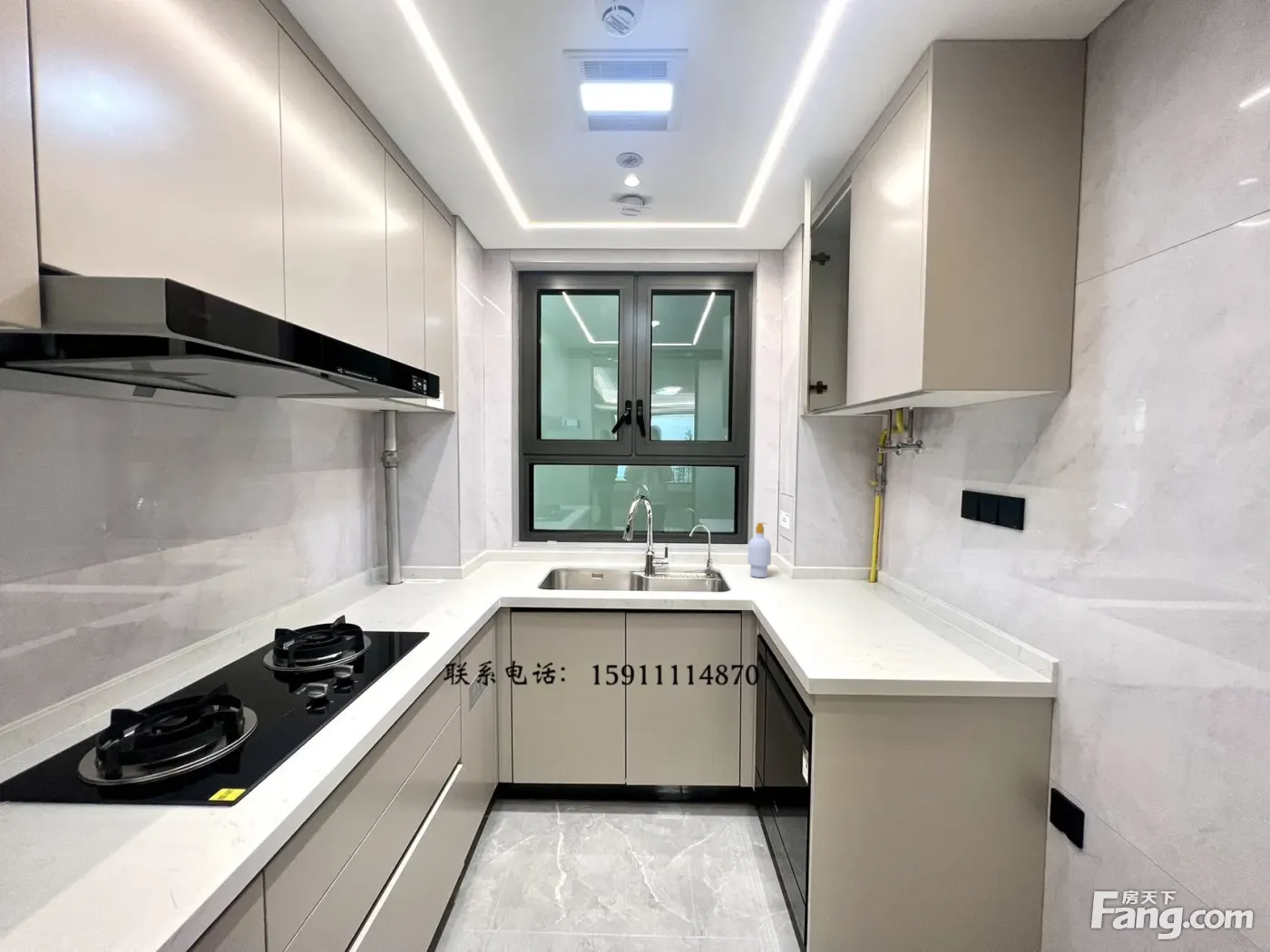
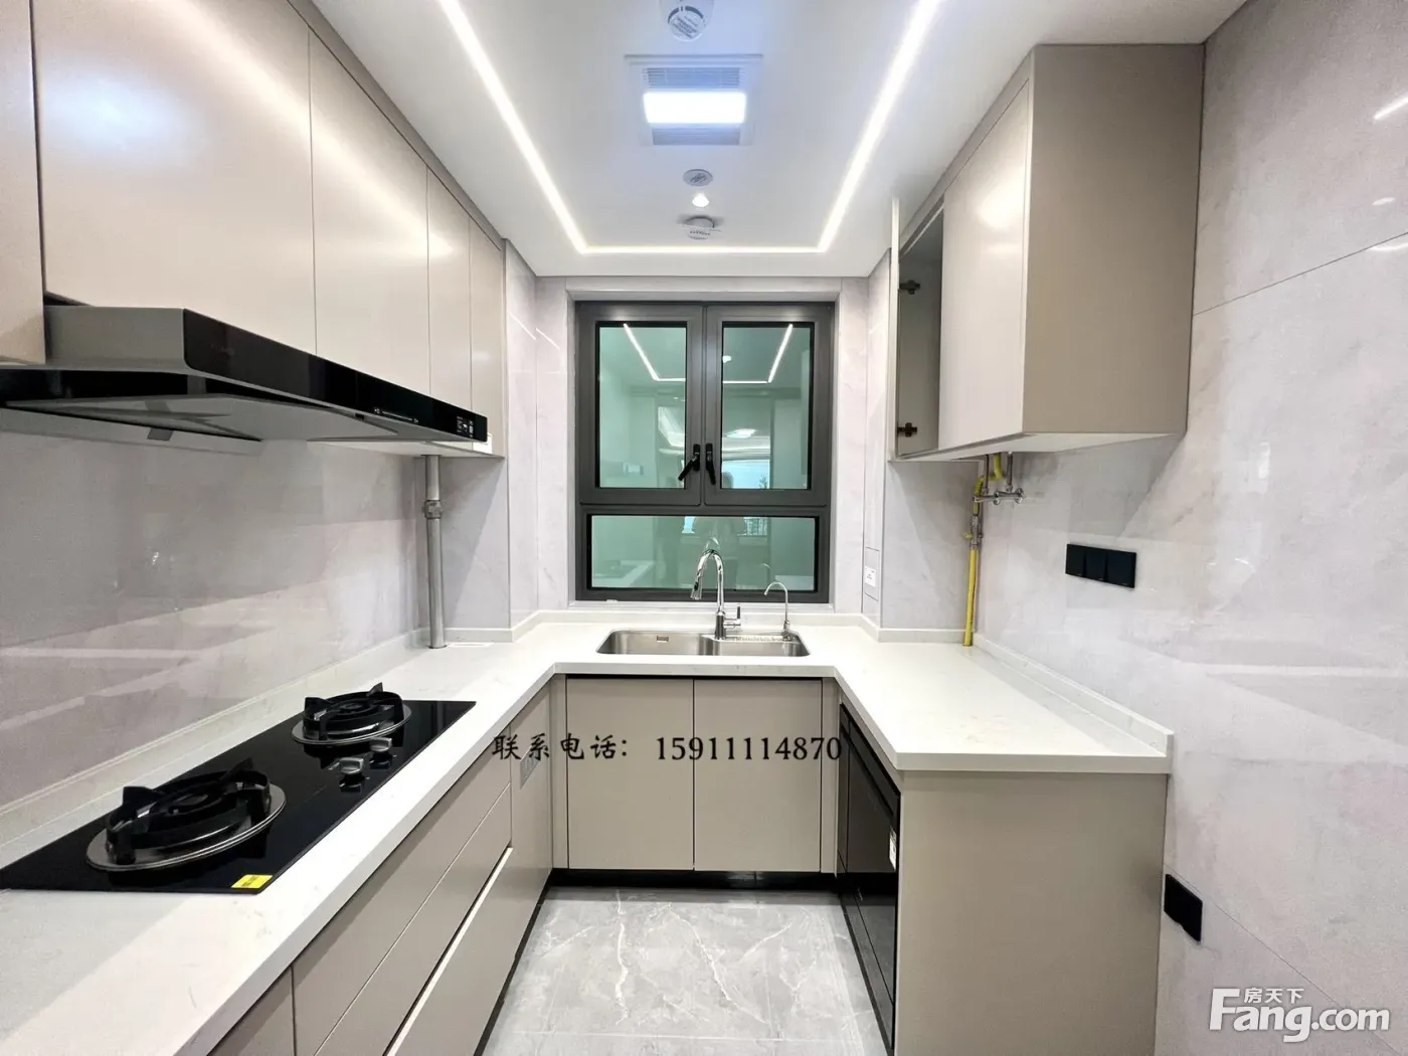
- soap bottle [747,522,772,578]
